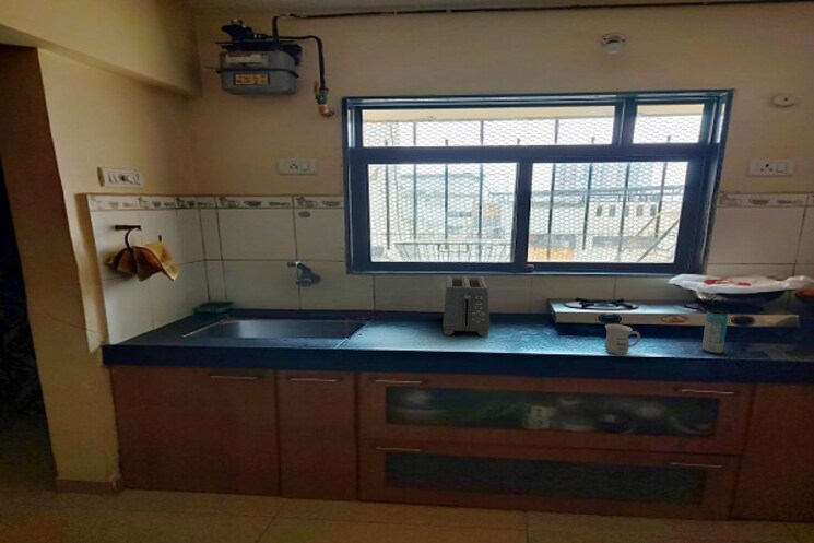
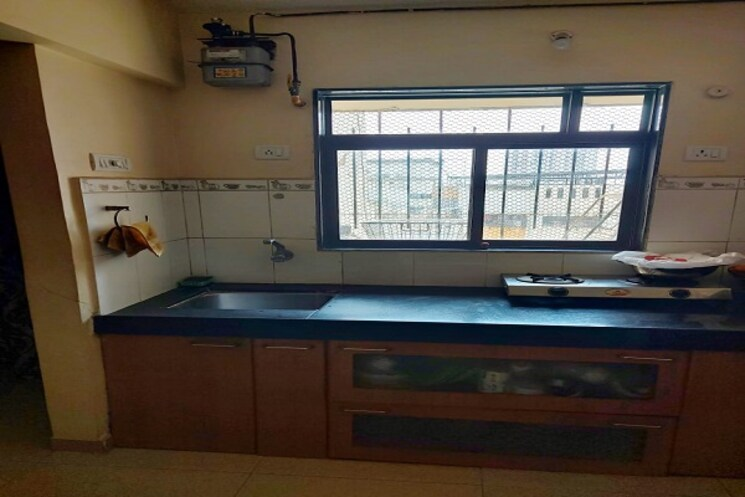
- toaster [441,274,491,338]
- mug [603,323,641,356]
- beverage can [701,308,730,355]
